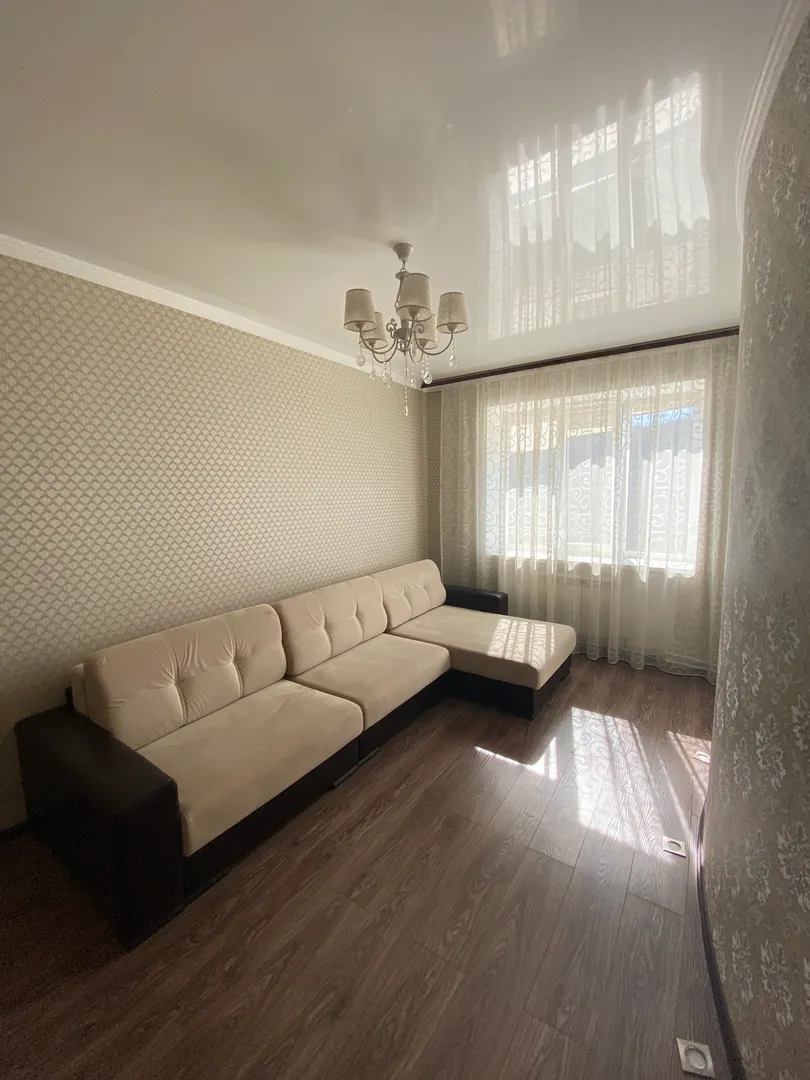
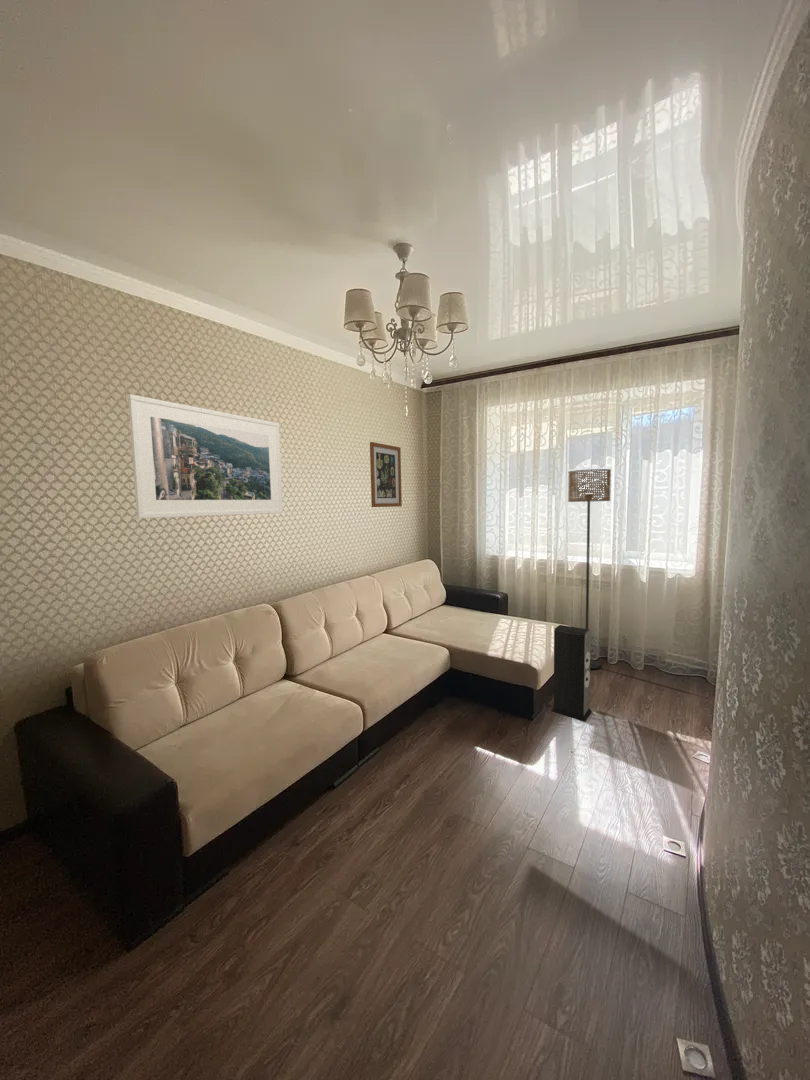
+ floor lamp [567,468,612,670]
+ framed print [127,393,284,519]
+ speaker [550,624,593,722]
+ wall art [369,441,403,508]
